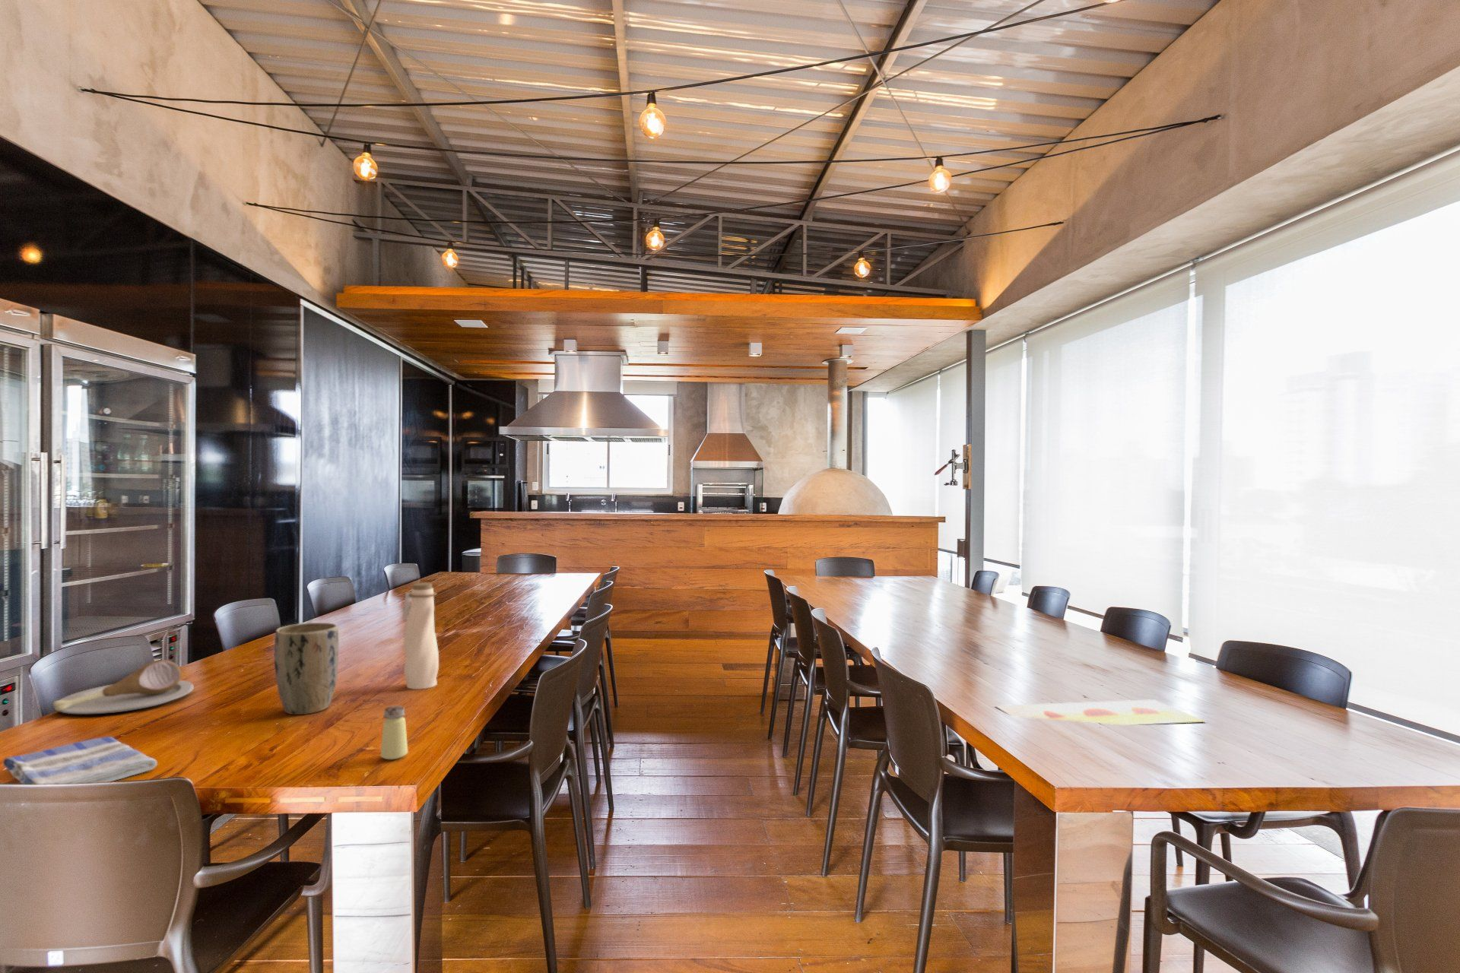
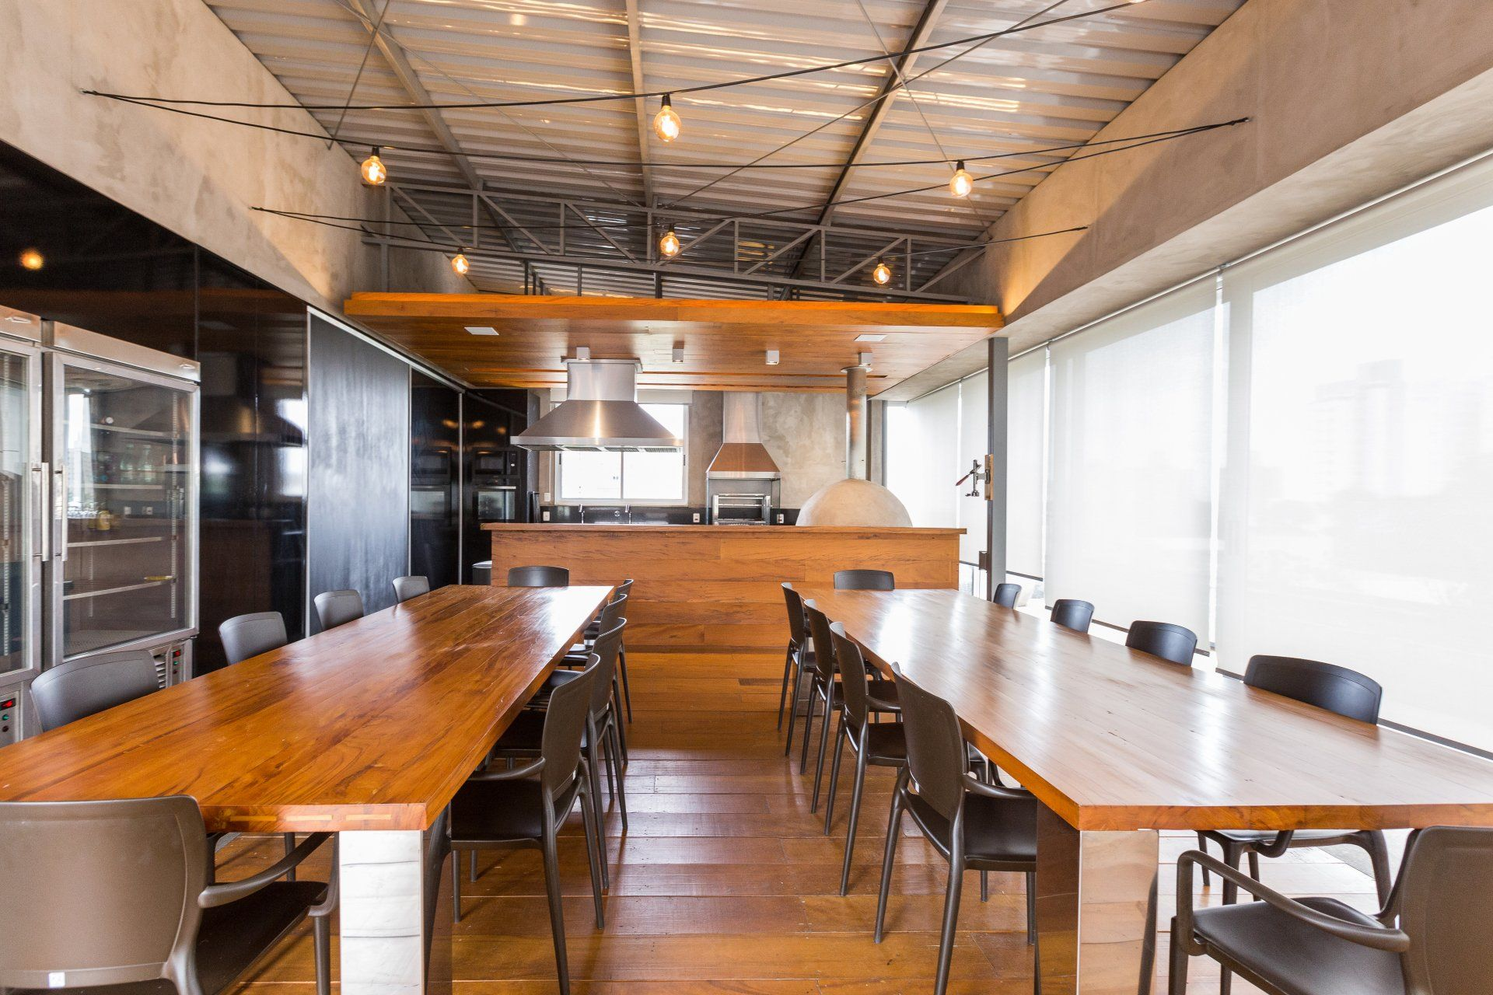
- plate [52,659,194,715]
- saltshaker [379,705,408,760]
- painting [994,698,1206,725]
- water bottle [402,581,440,691]
- plant pot [273,622,339,716]
- dish towel [2,736,159,785]
